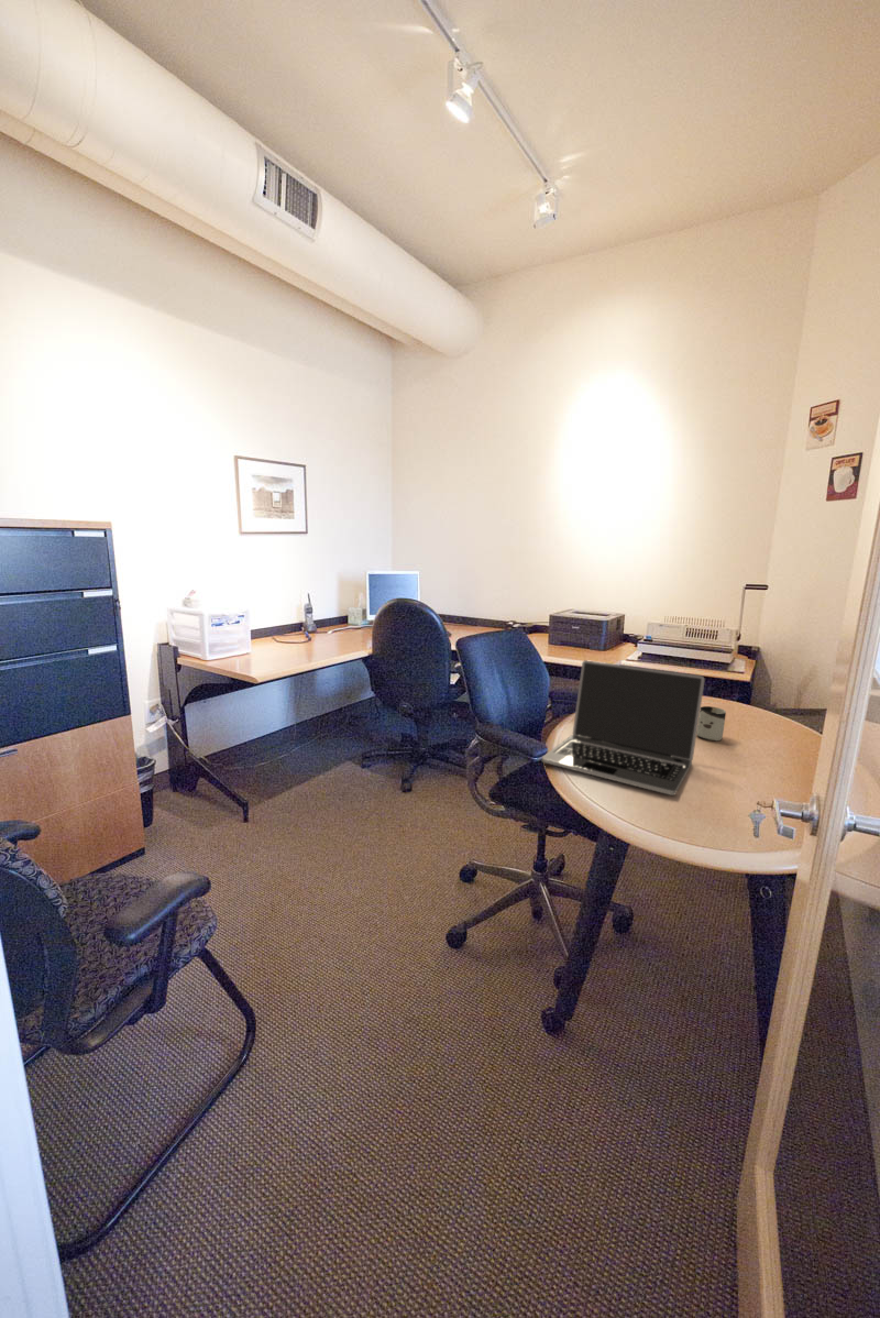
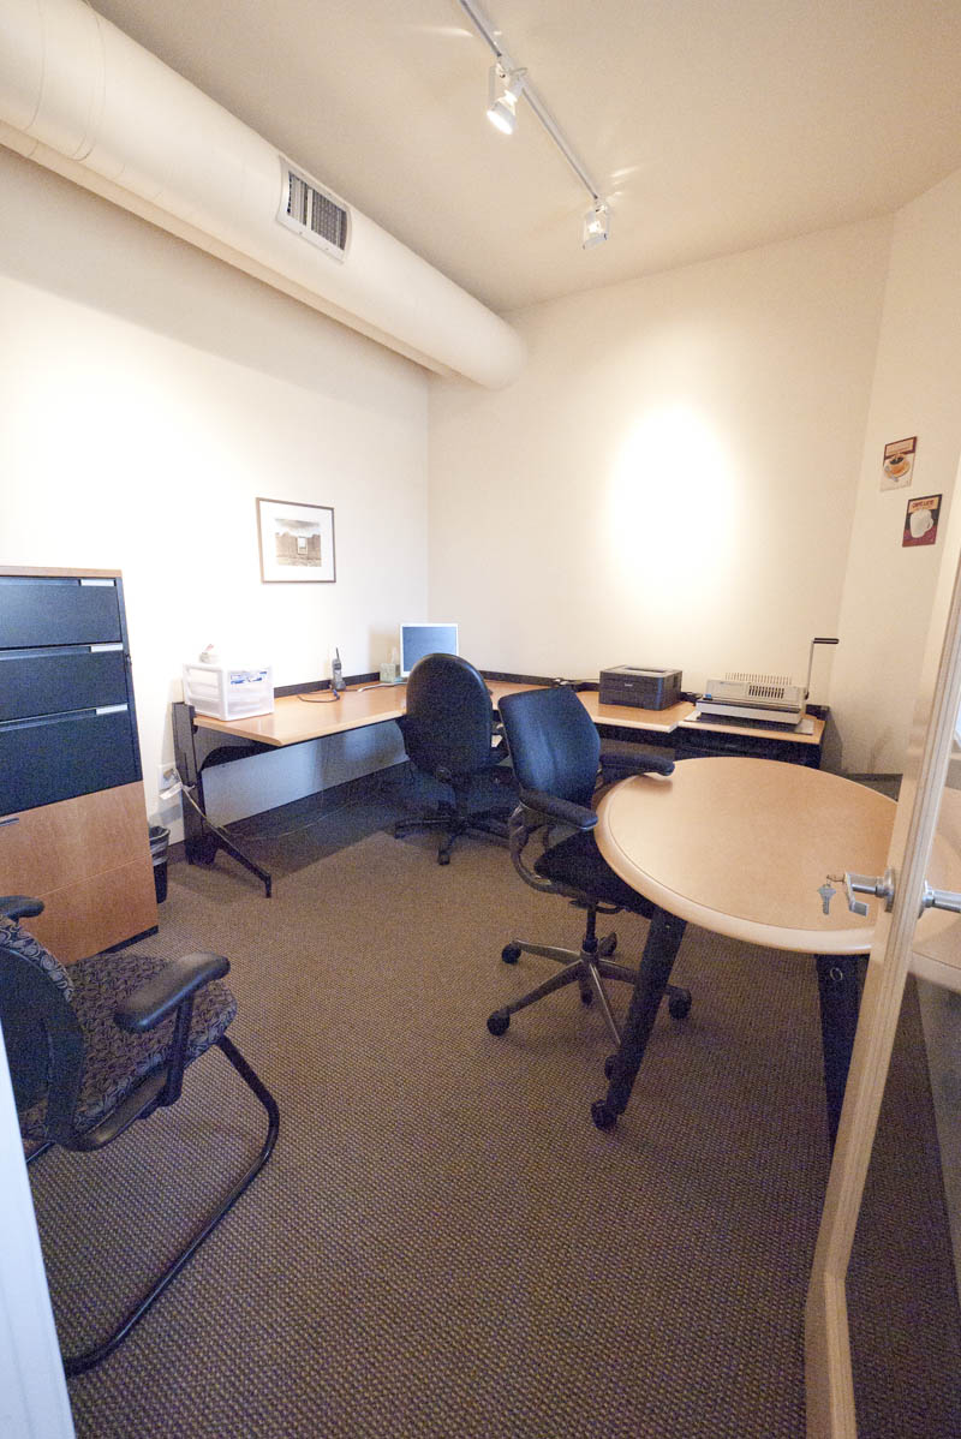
- cup [696,705,727,742]
- laptop [541,659,706,797]
